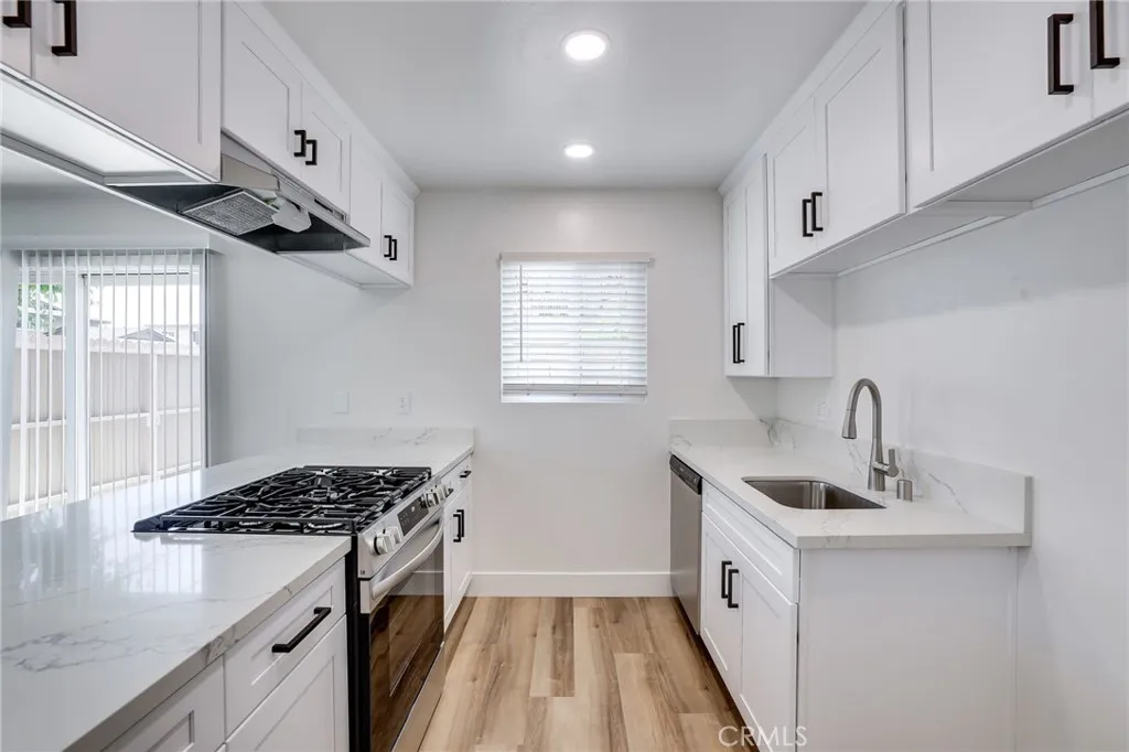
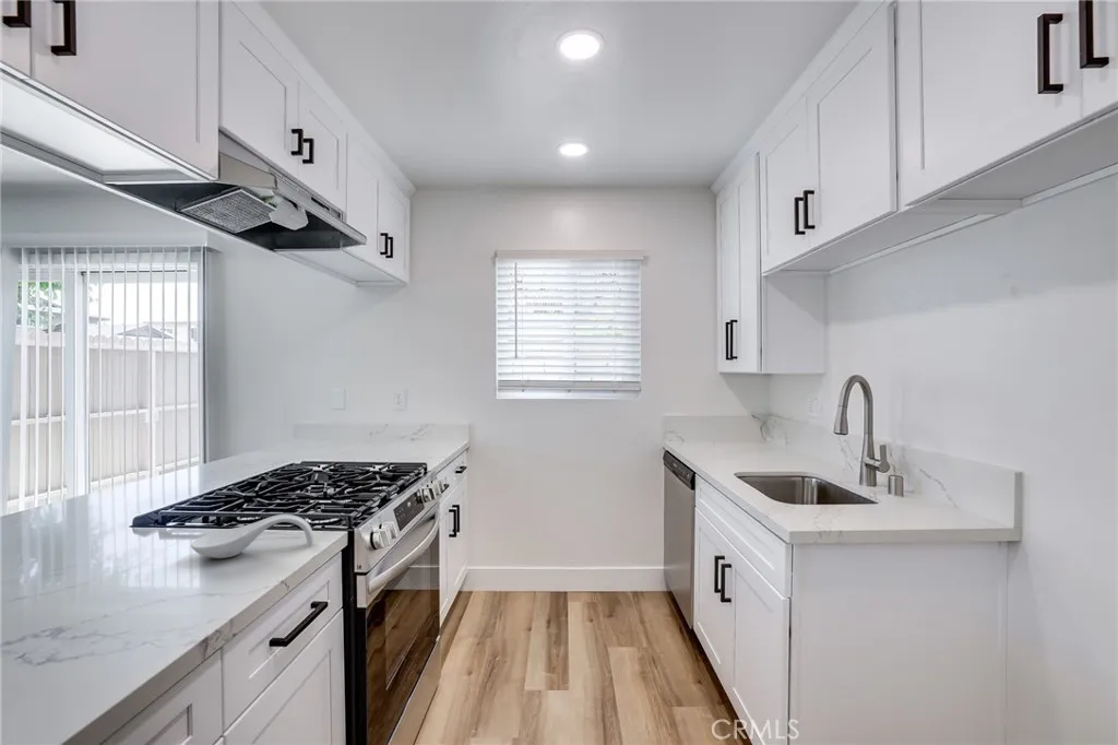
+ spoon rest [190,513,314,559]
